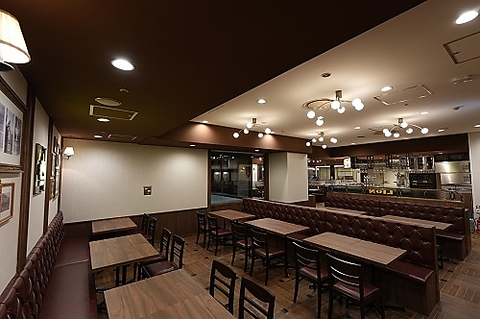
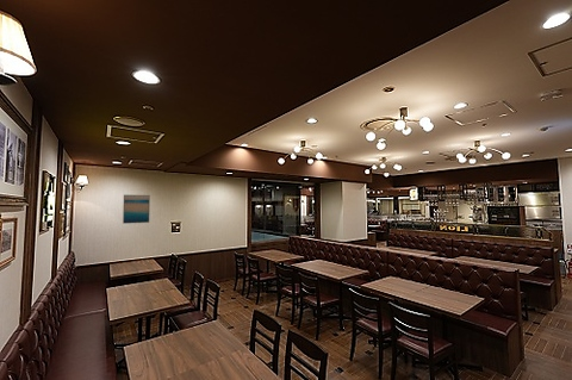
+ wall art [122,194,151,225]
